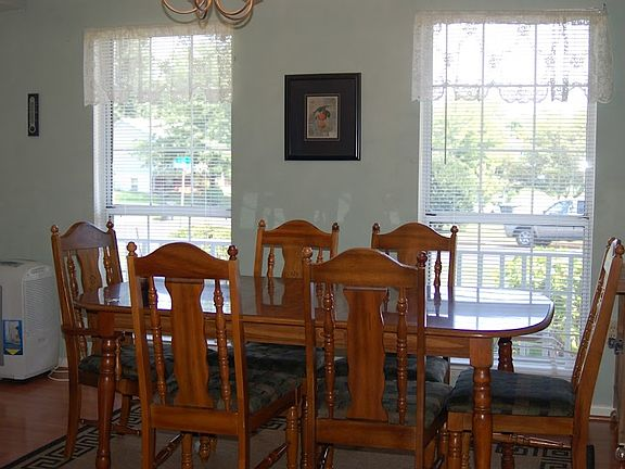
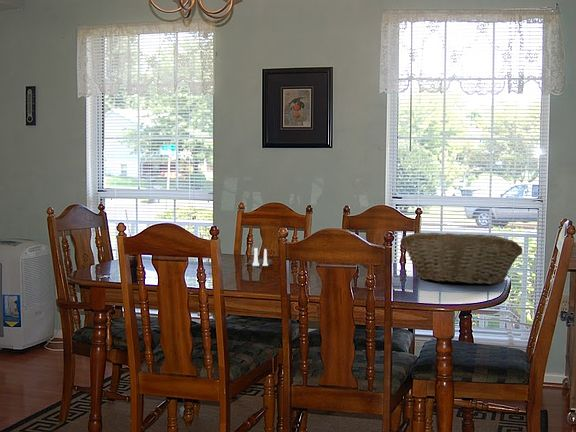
+ salt and pepper shaker set [246,247,273,267]
+ fruit basket [400,232,524,285]
